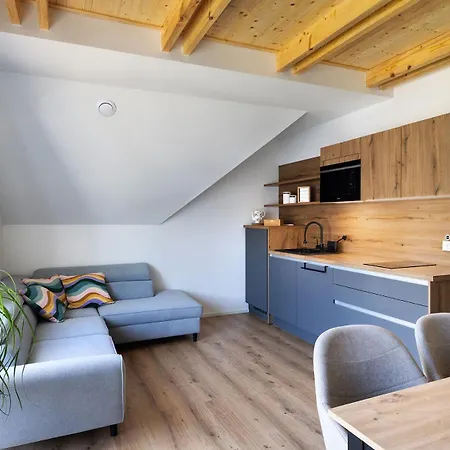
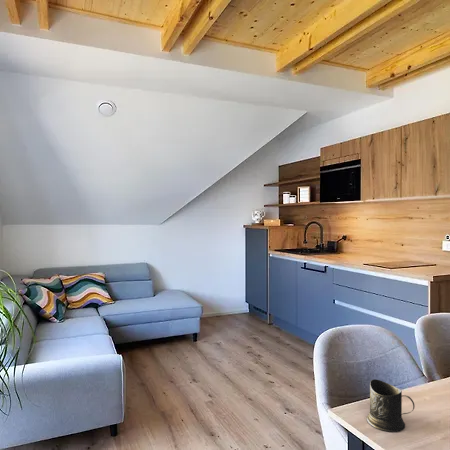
+ mug [366,378,416,433]
